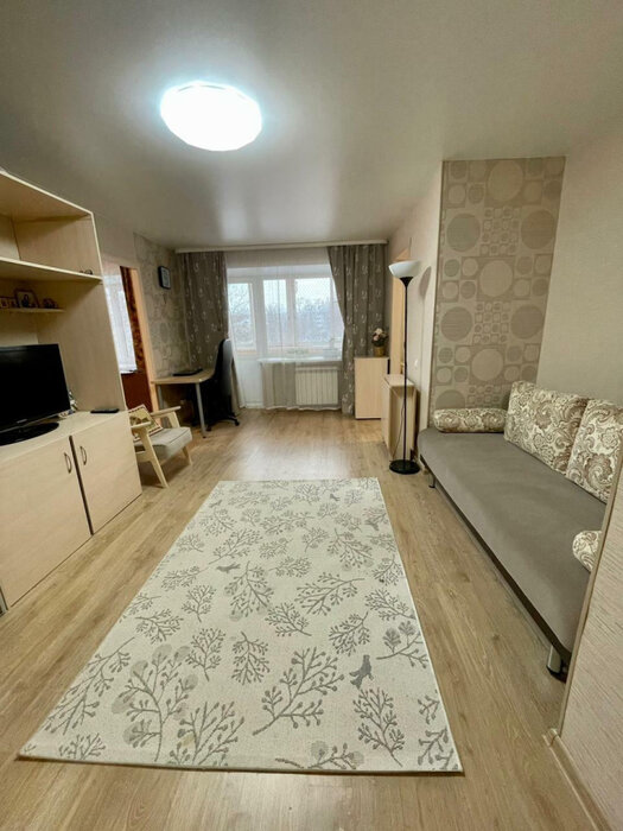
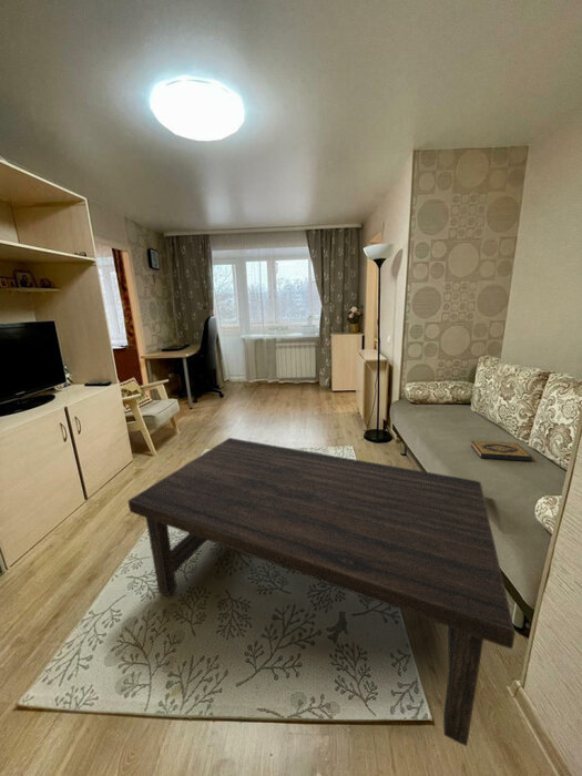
+ hardback book [470,440,533,462]
+ coffee table [127,437,517,747]
